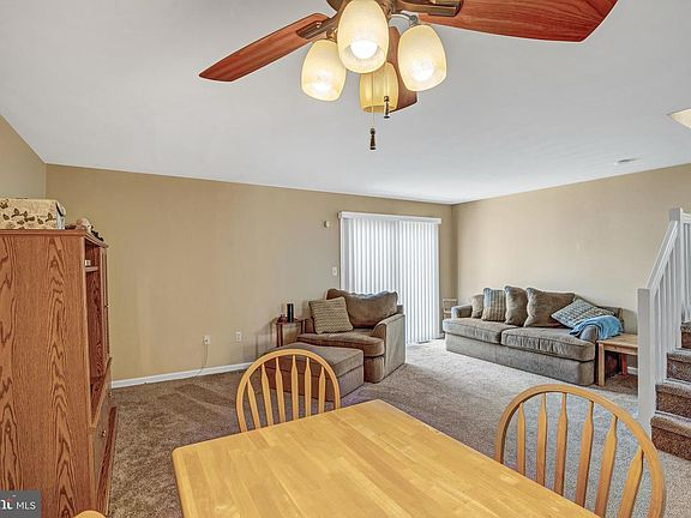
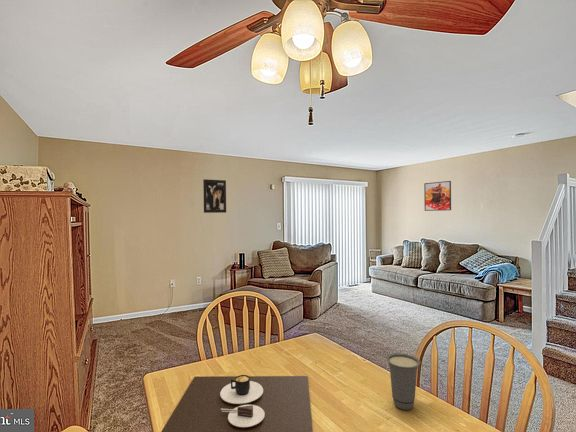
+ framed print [423,180,452,212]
+ place mat [160,374,314,432]
+ cup [385,353,421,411]
+ wall art [202,178,227,214]
